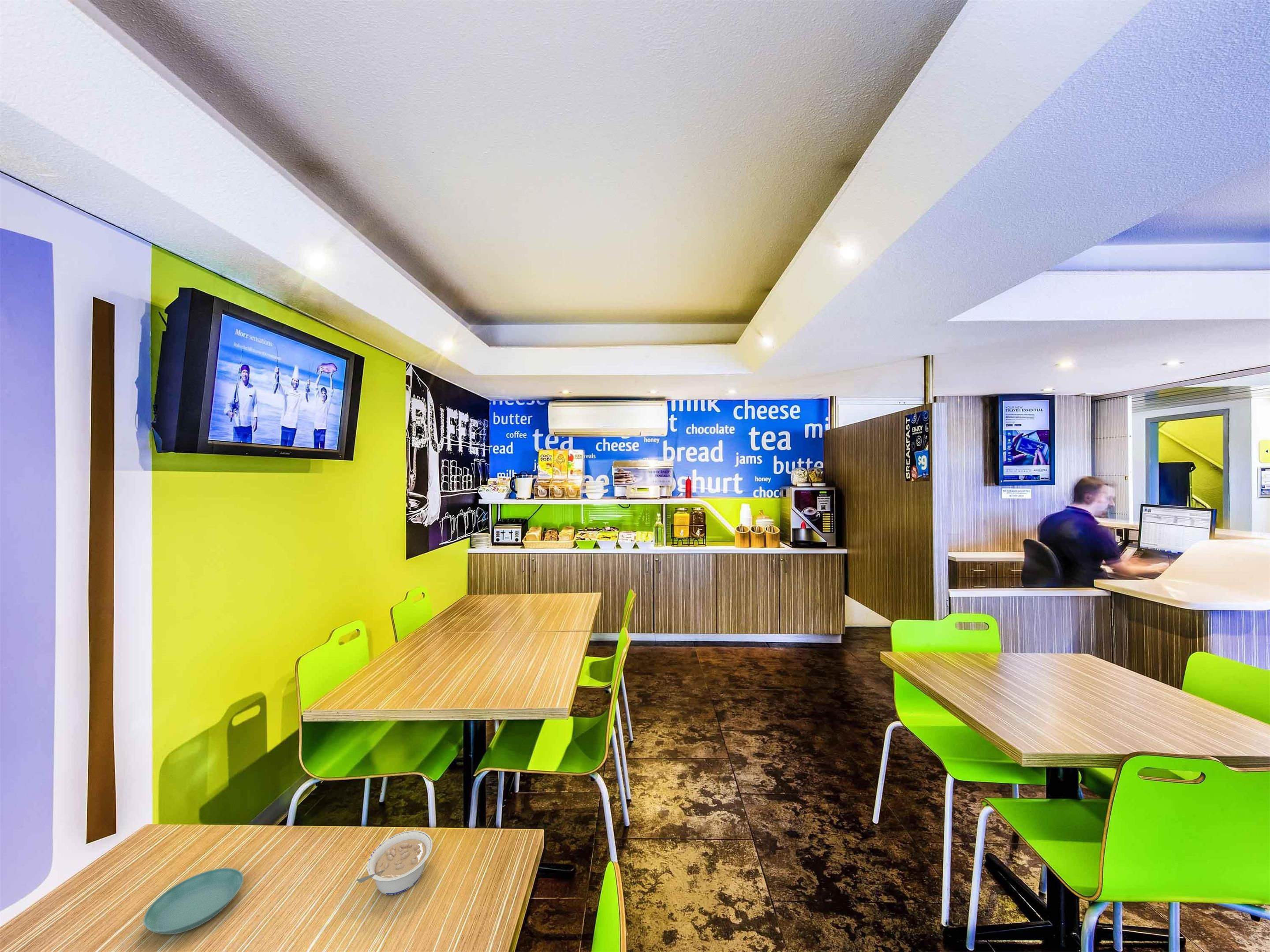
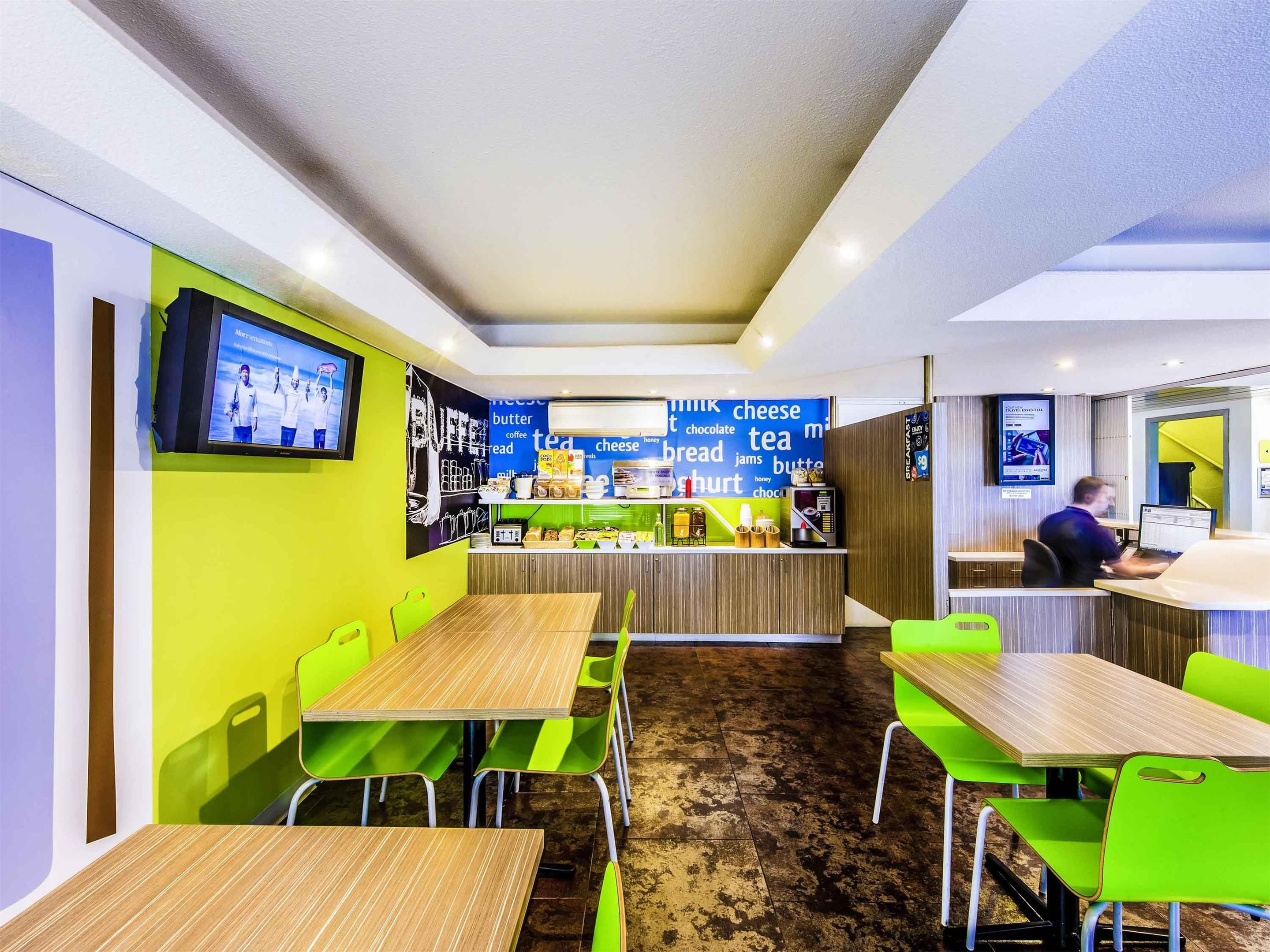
- saucer [143,867,244,935]
- legume [356,830,433,896]
